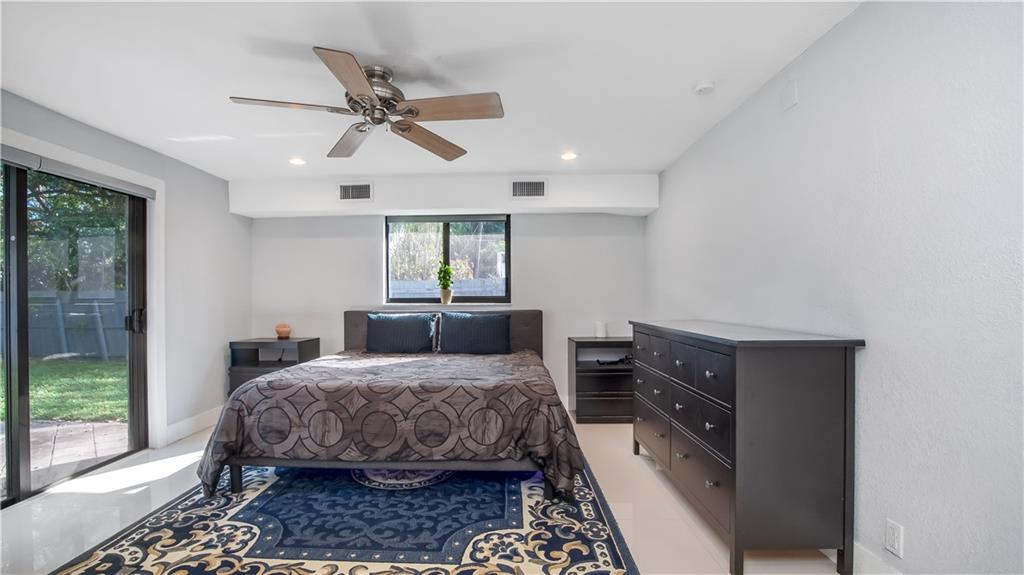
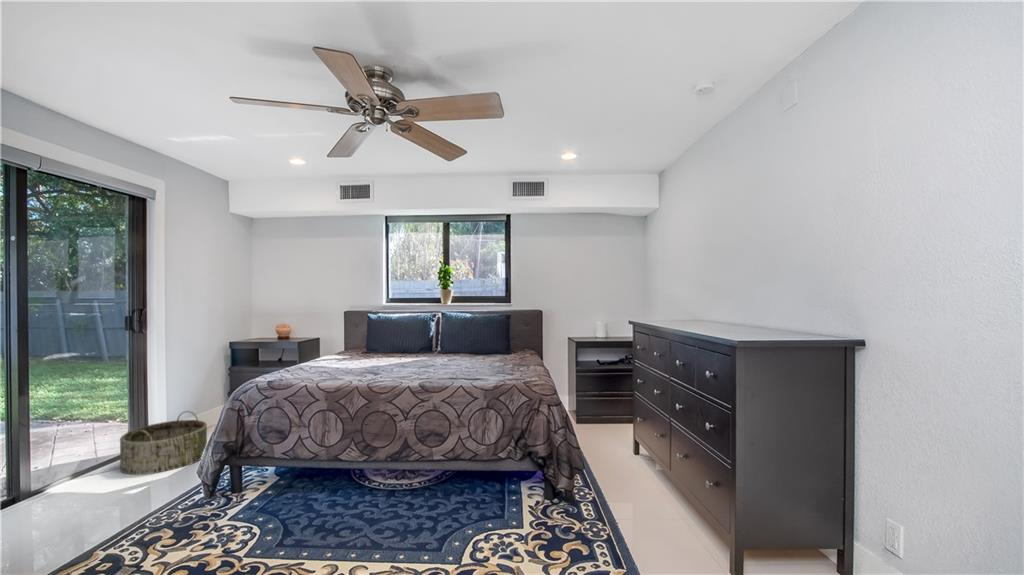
+ basket [119,410,208,476]
